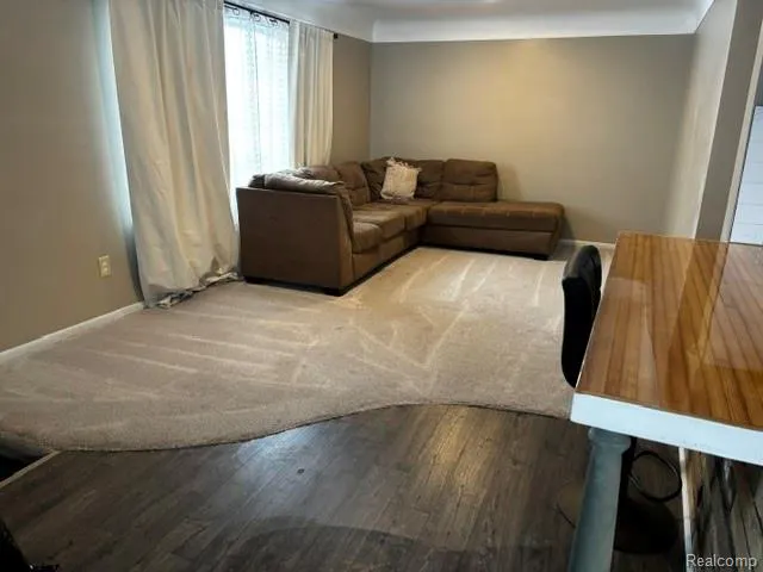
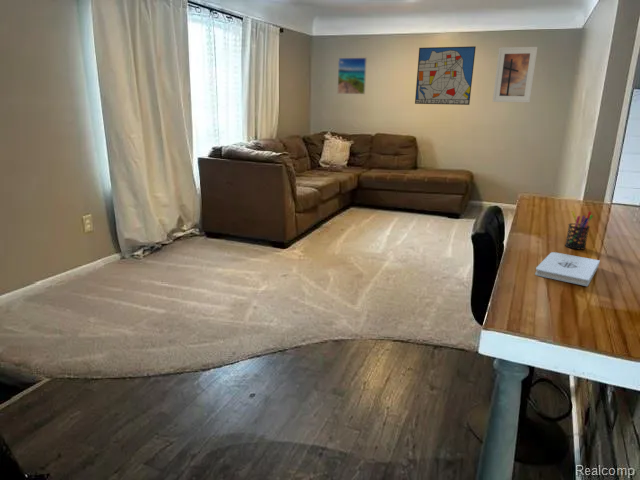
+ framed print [336,57,368,95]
+ notepad [534,251,601,287]
+ pen holder [564,210,594,250]
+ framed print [492,46,539,103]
+ wall art [414,45,477,106]
